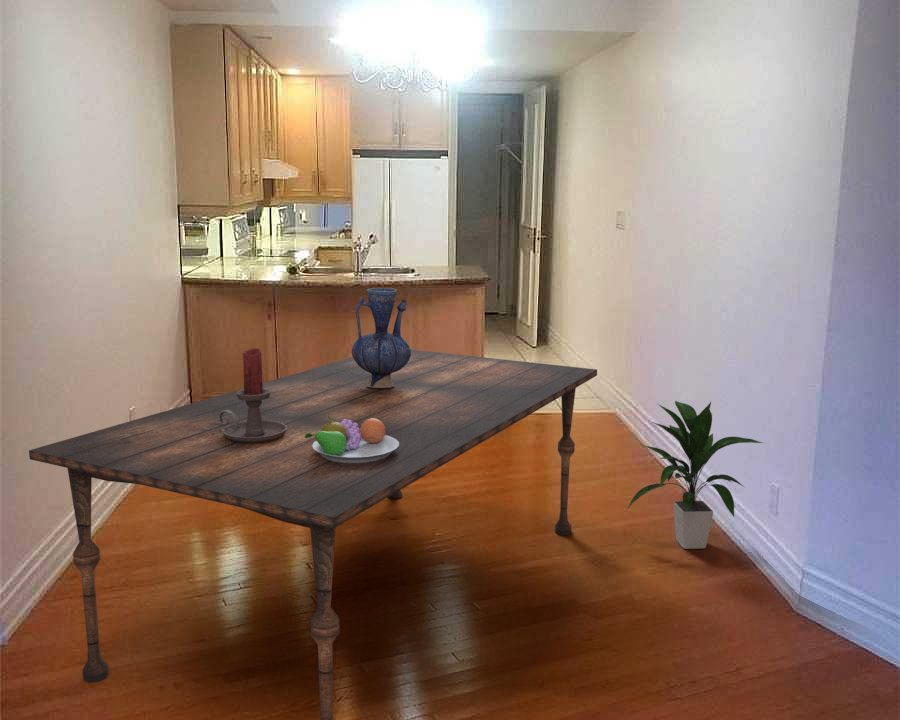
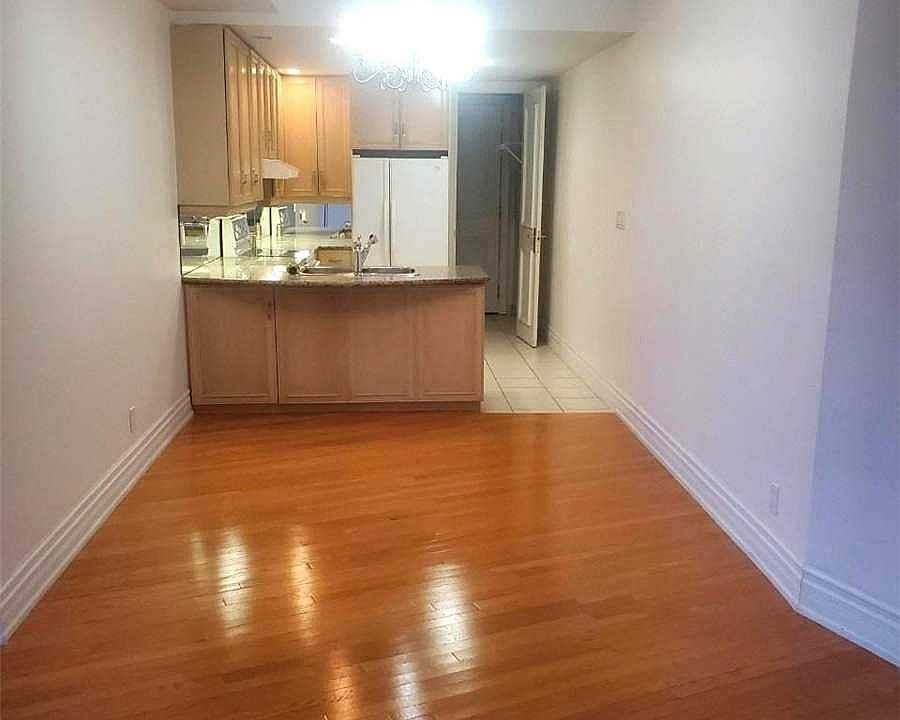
- fruit bowl [305,416,399,463]
- candle holder [219,347,287,443]
- dining table [28,349,598,720]
- indoor plant [625,400,764,550]
- vase [351,287,412,388]
